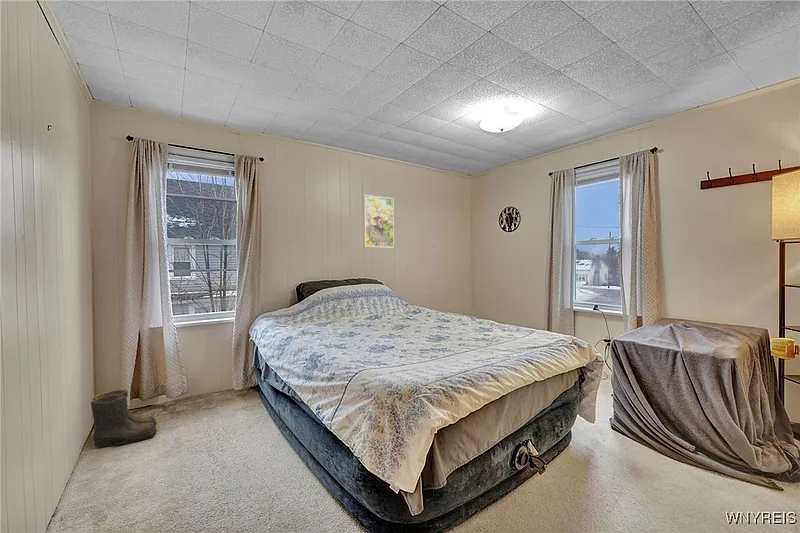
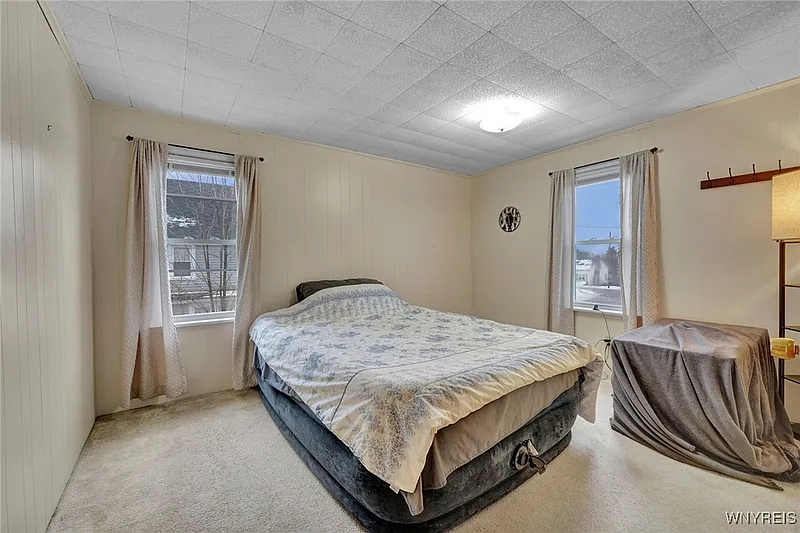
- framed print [363,194,395,248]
- boots [90,389,158,448]
